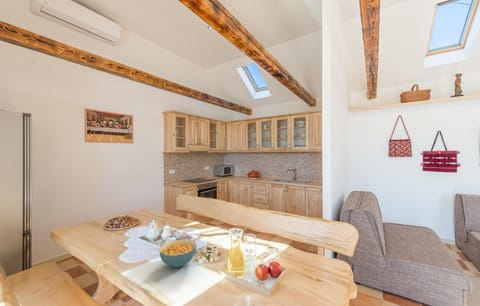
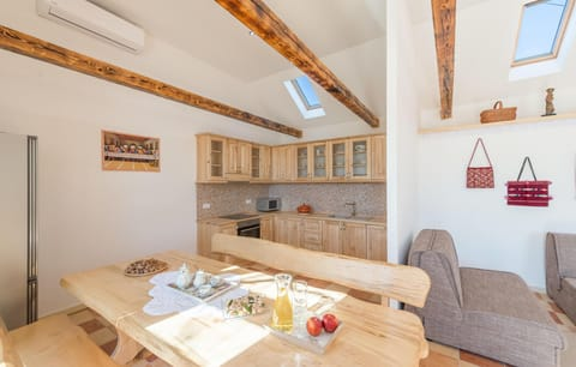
- cereal bowl [159,238,197,268]
